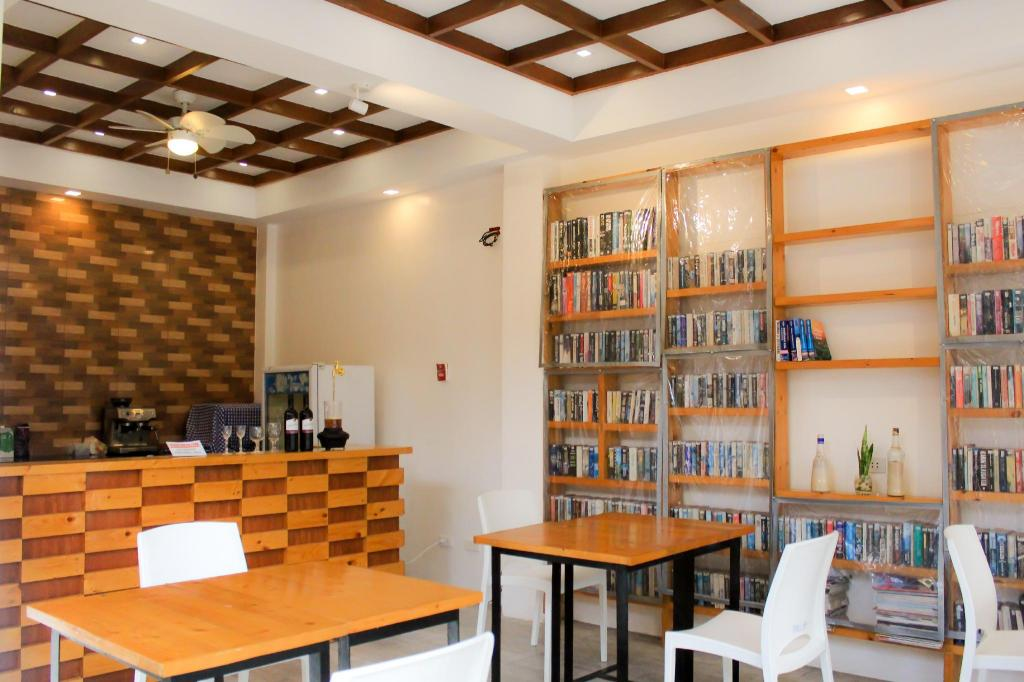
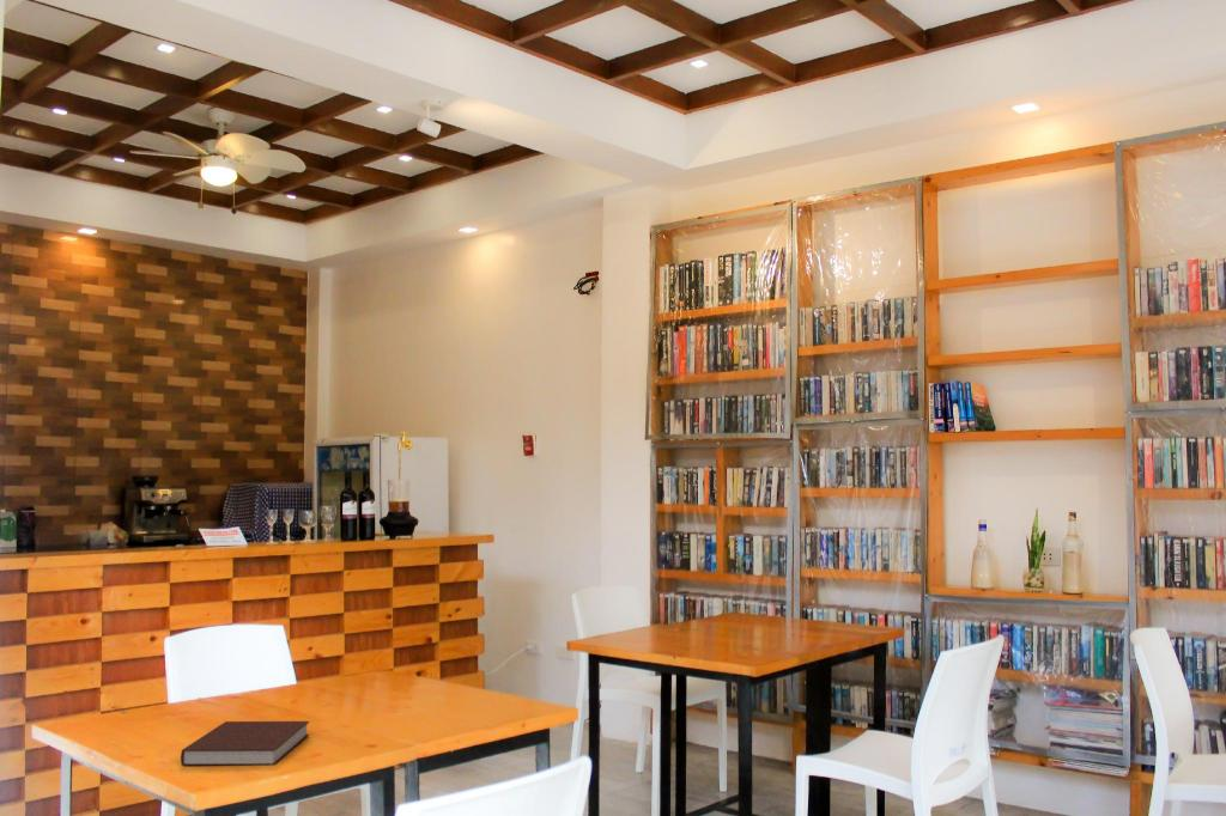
+ notebook [180,720,310,767]
